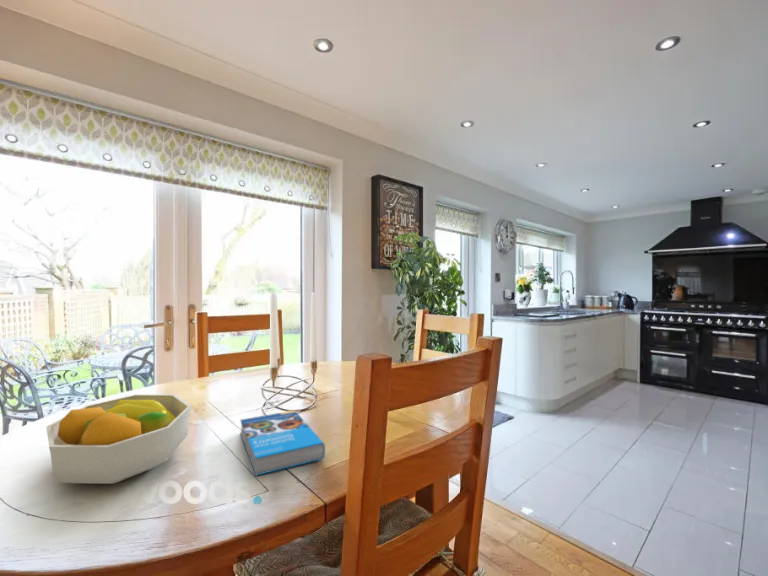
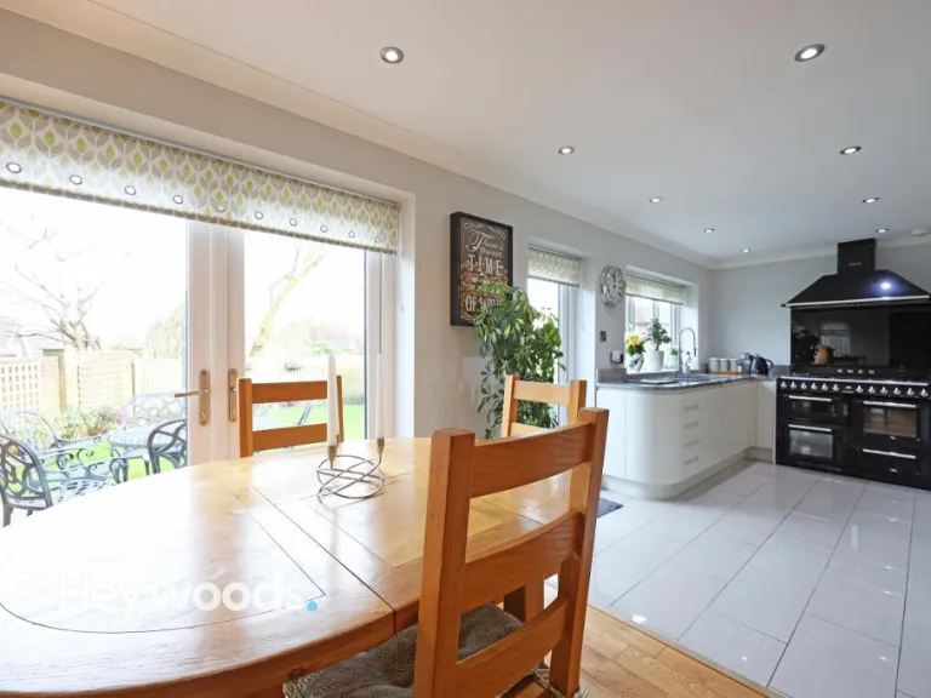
- fruit bowl [45,393,192,485]
- book [239,409,326,476]
